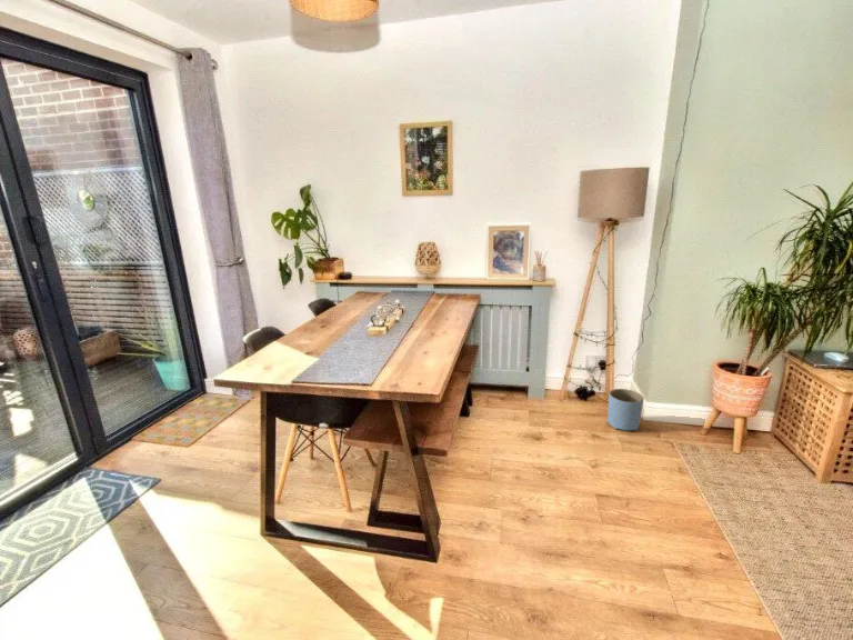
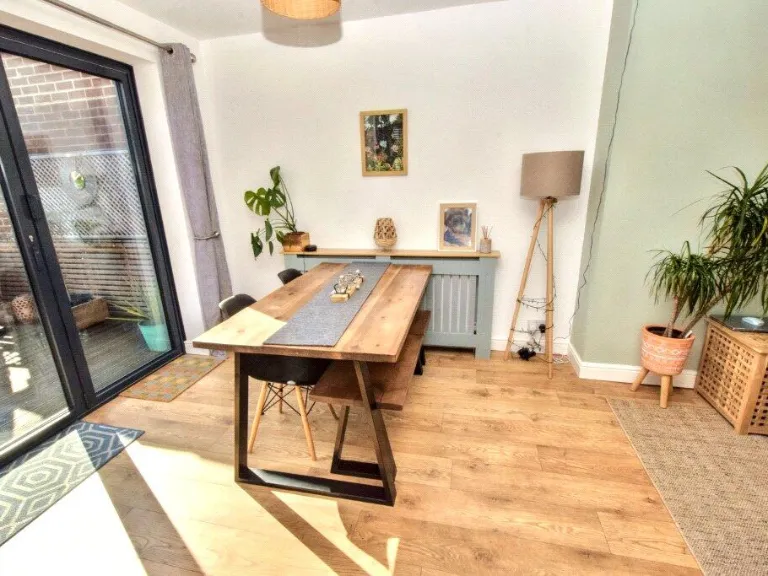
- planter [606,388,645,432]
